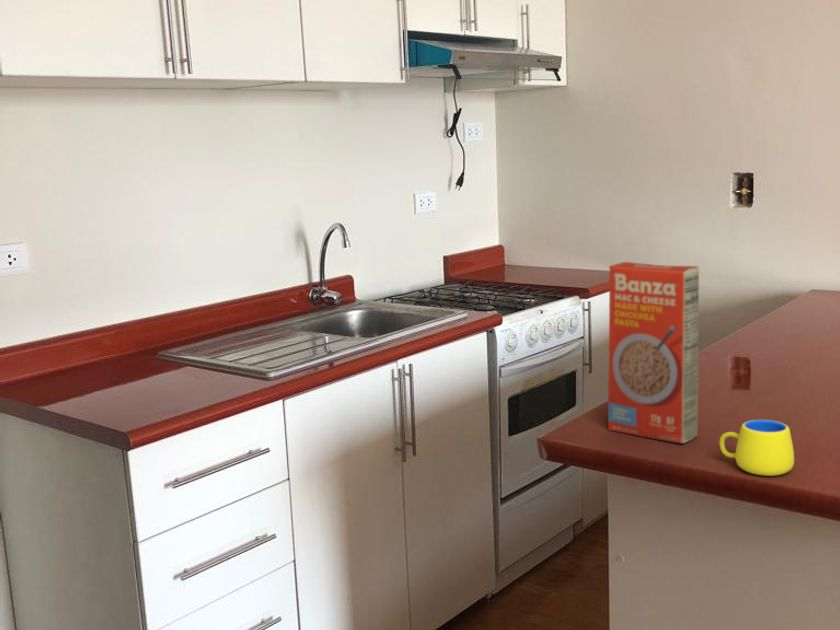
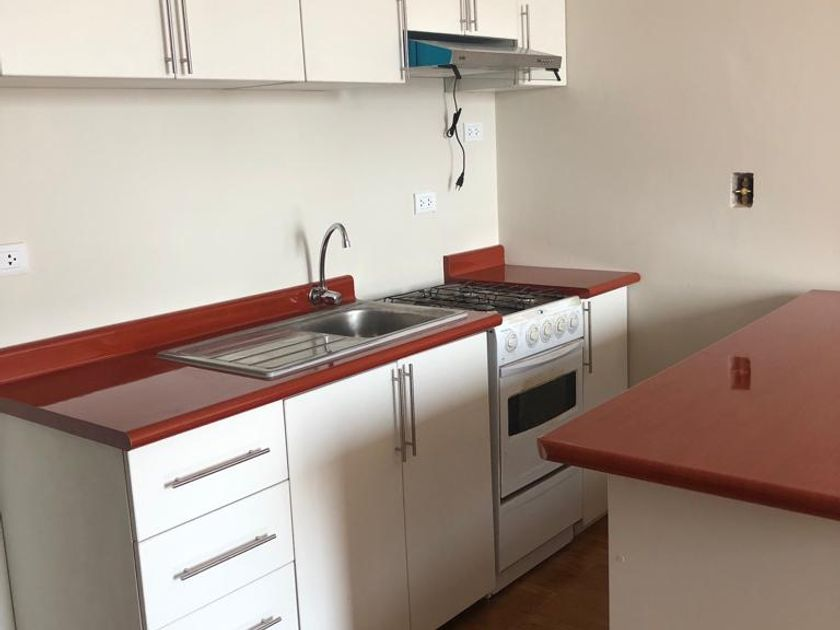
- macaroni box [607,261,700,445]
- mug [718,419,795,477]
